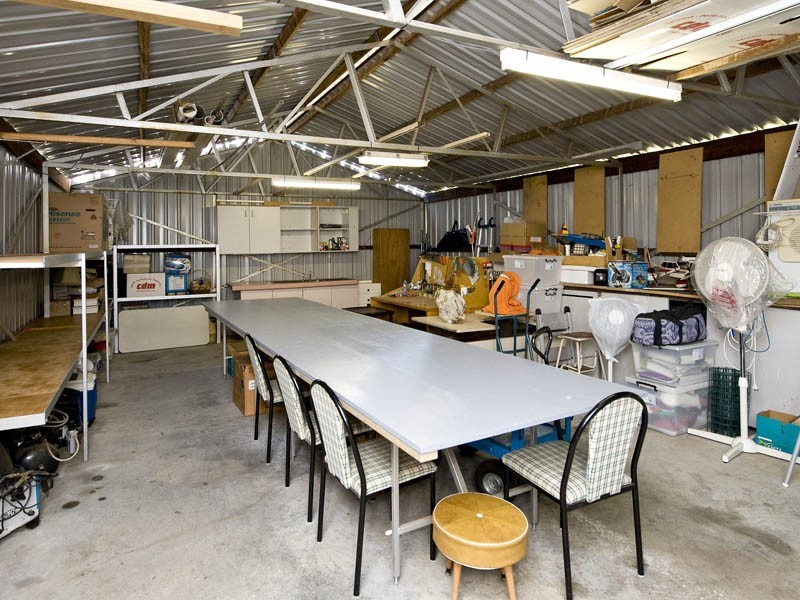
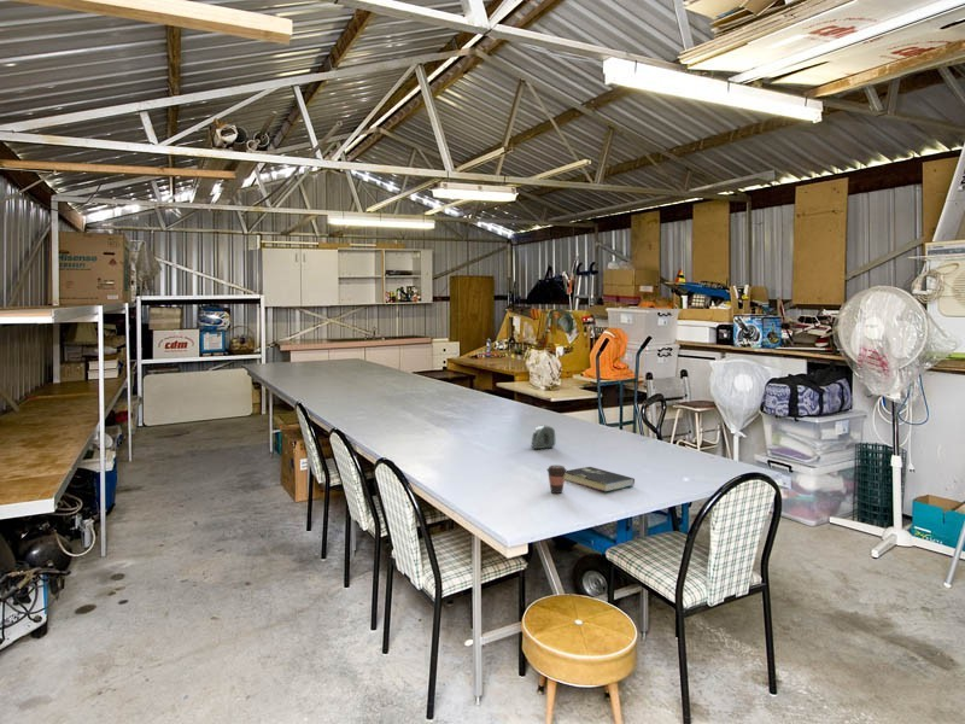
+ book [565,466,636,492]
+ coffee cup [545,465,568,495]
+ tape measure [530,424,556,450]
